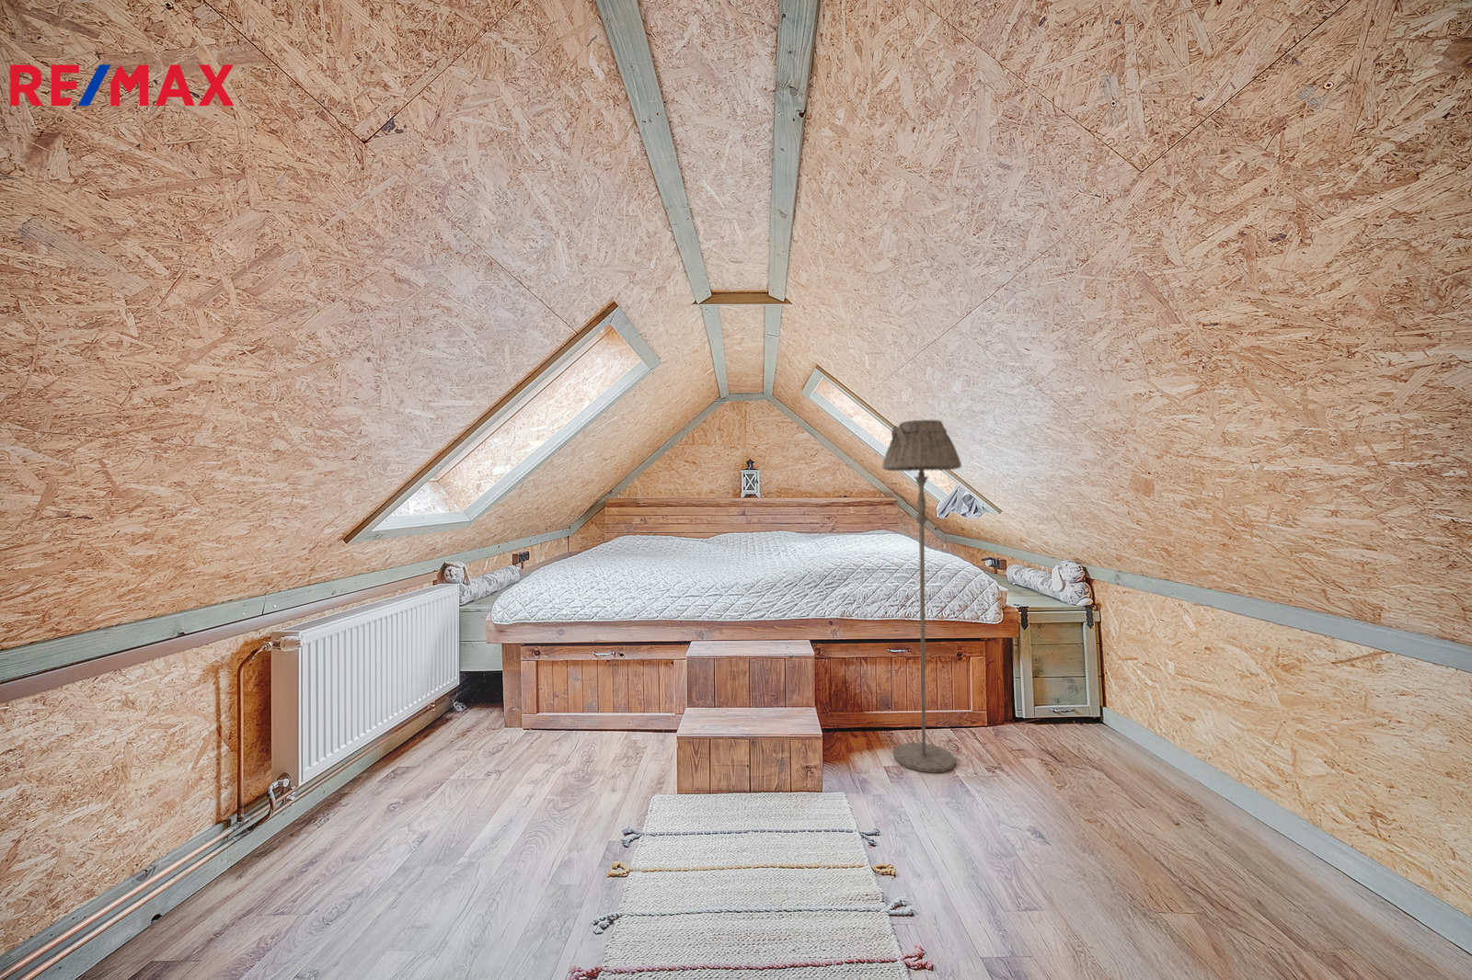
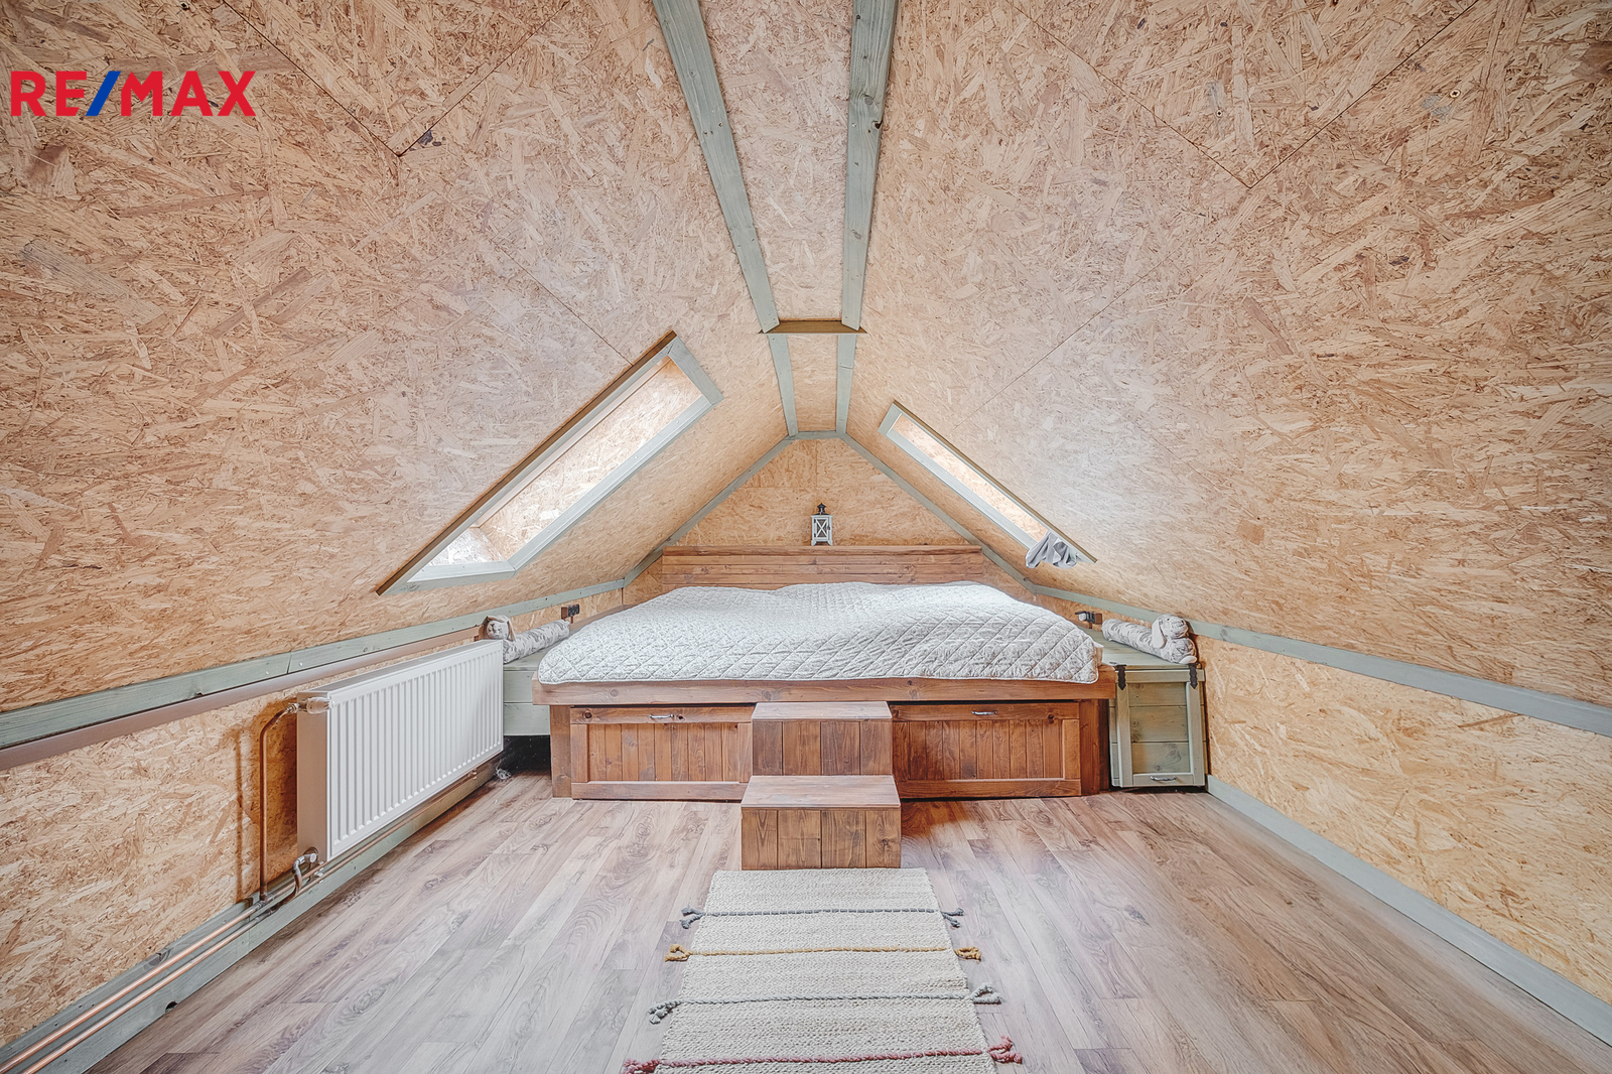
- floor lamp [881,418,962,774]
